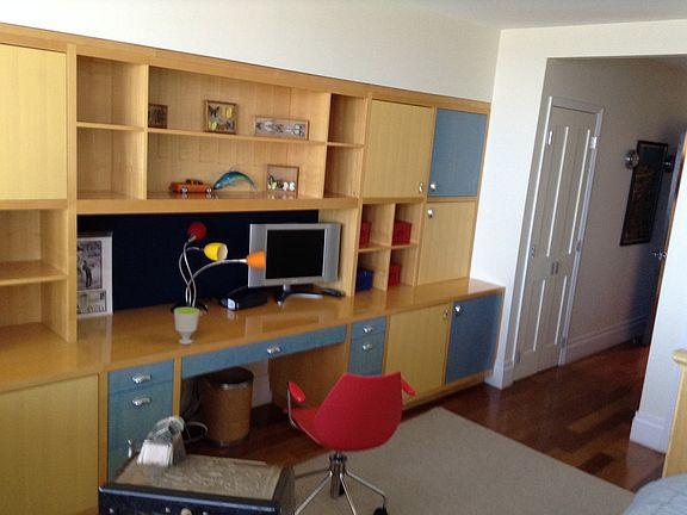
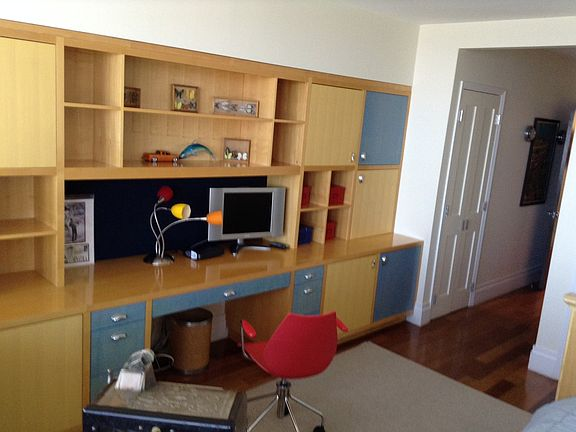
- cup [173,306,200,346]
